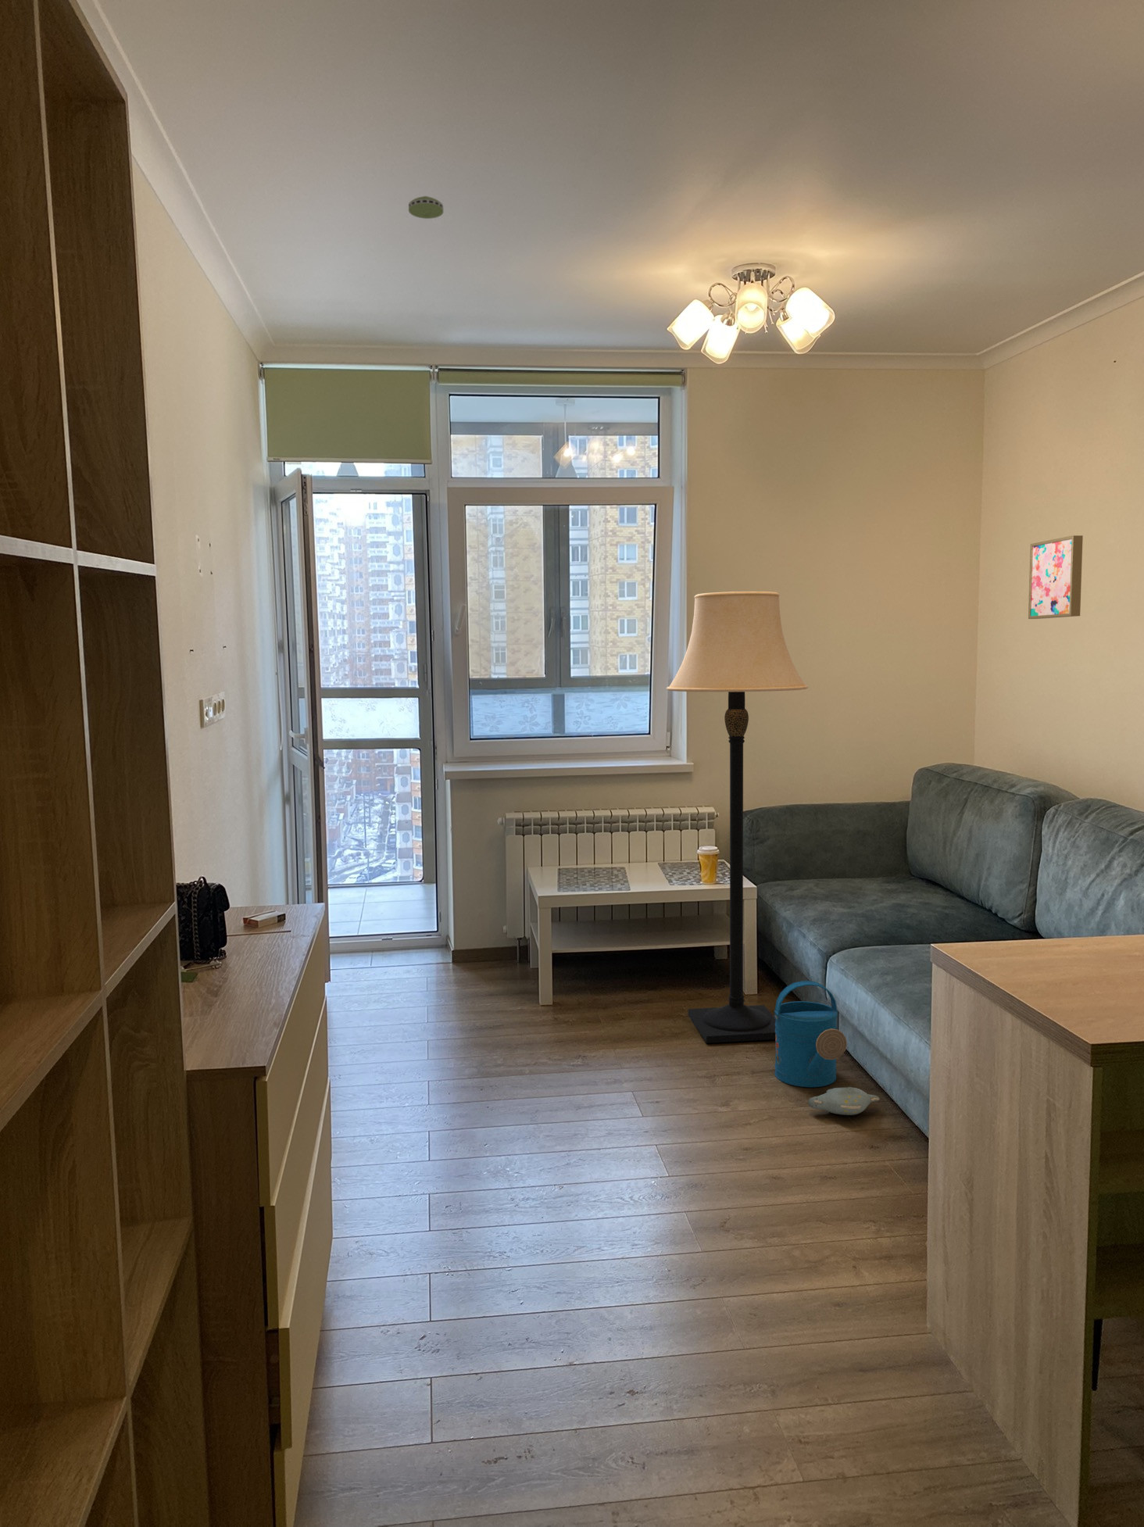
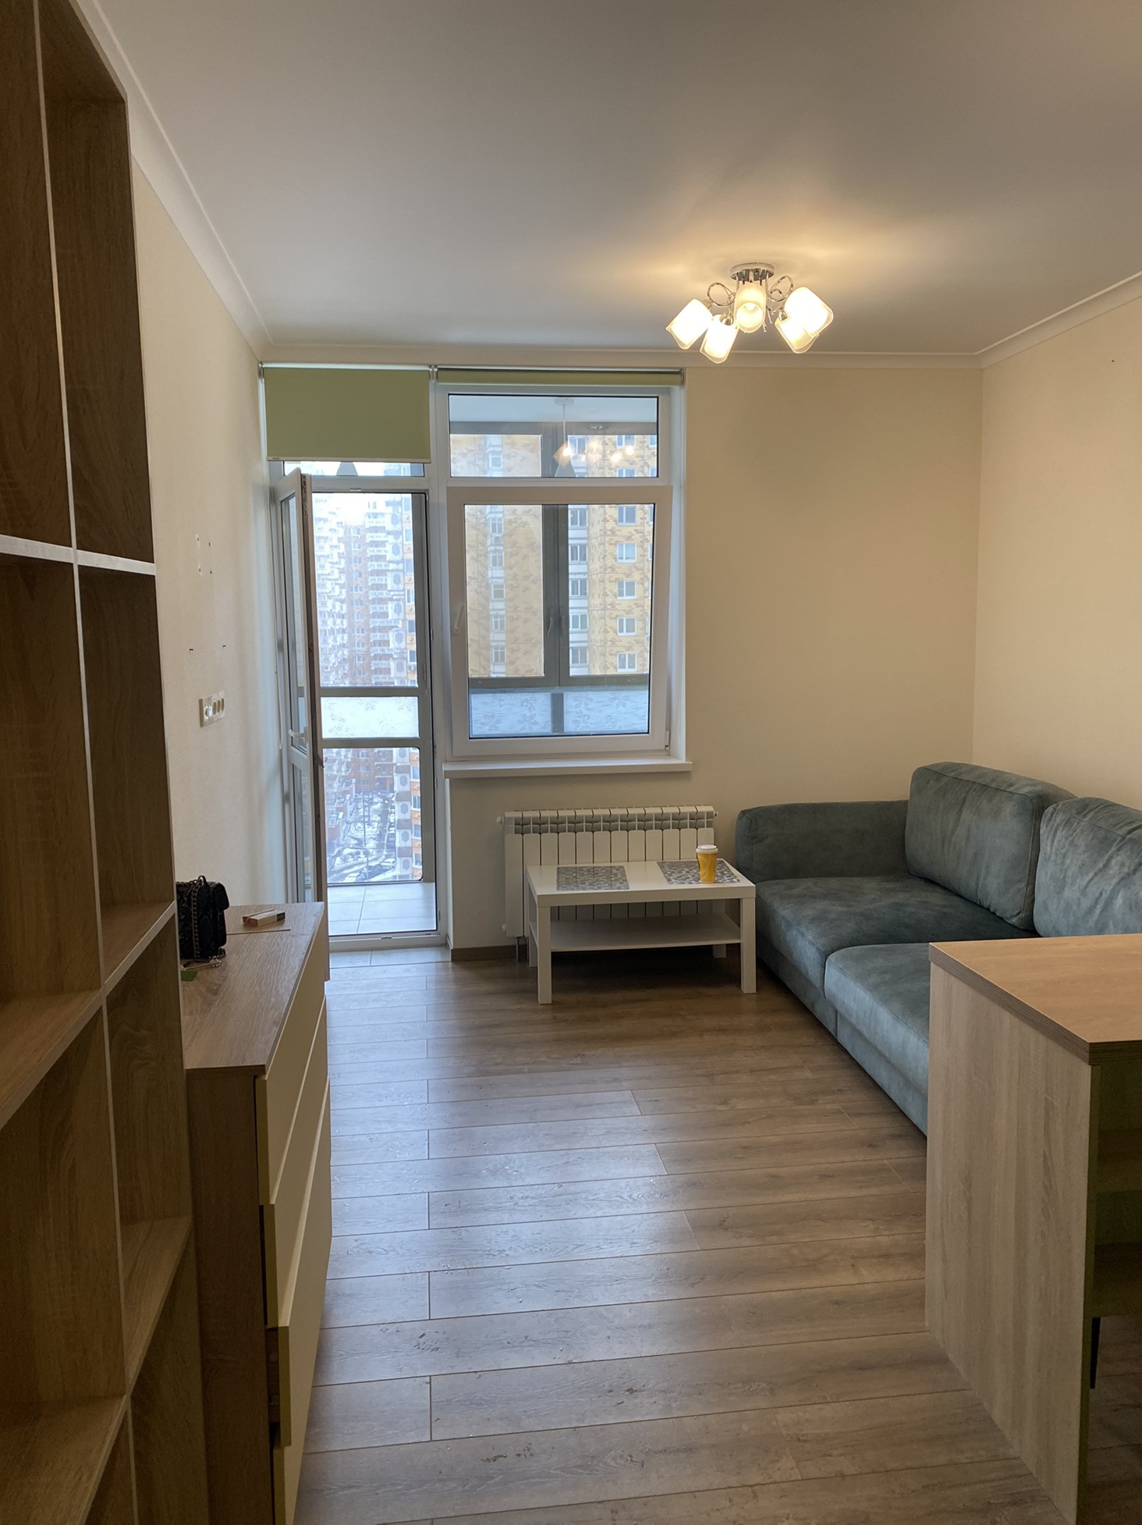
- wall art [1027,535,1084,620]
- watering can [774,980,848,1087]
- smoke detector [407,196,443,220]
- plush toy [808,1086,881,1116]
- lamp [666,591,809,1044]
